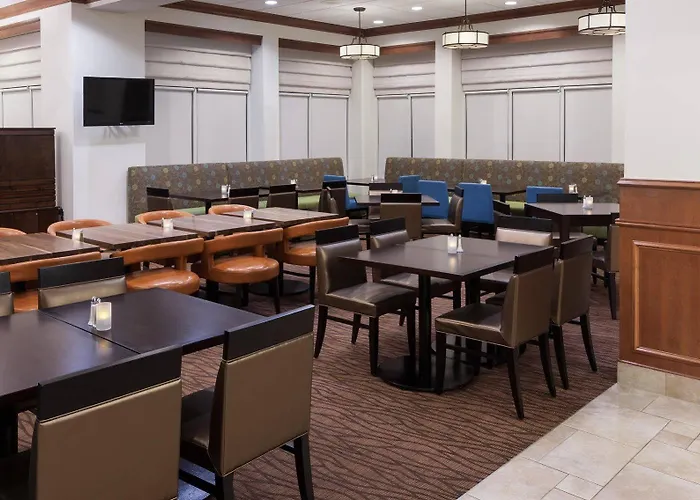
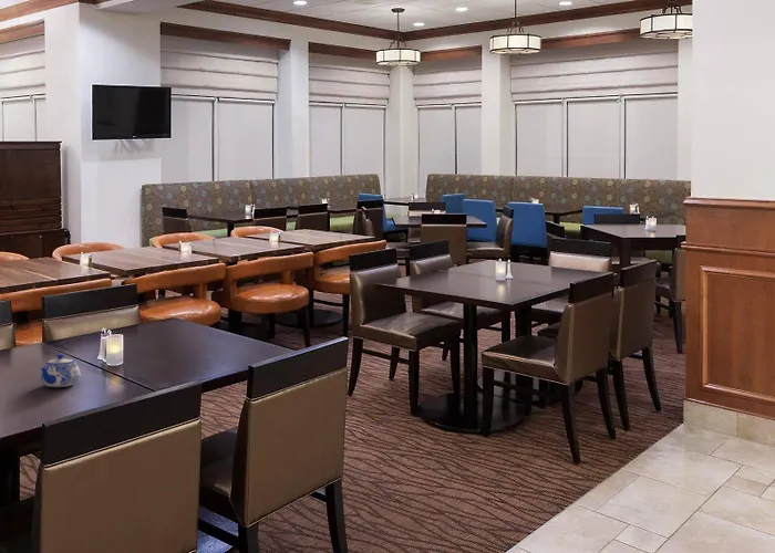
+ teapot [40,353,82,388]
